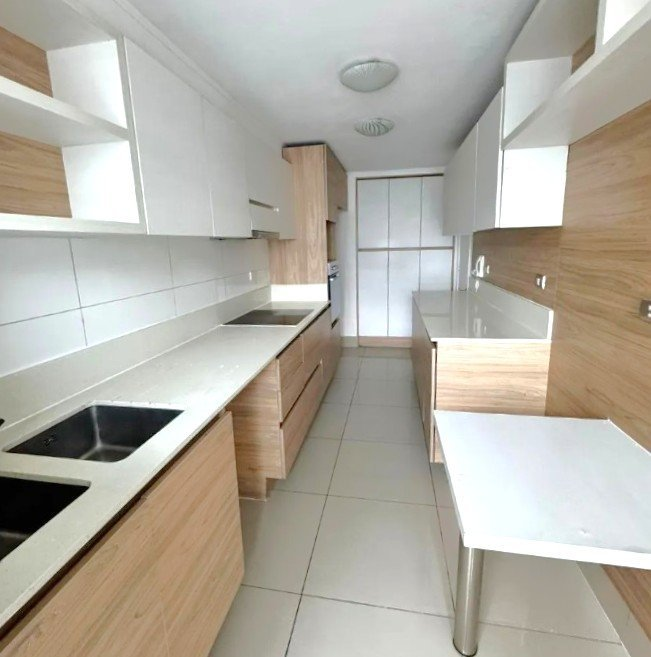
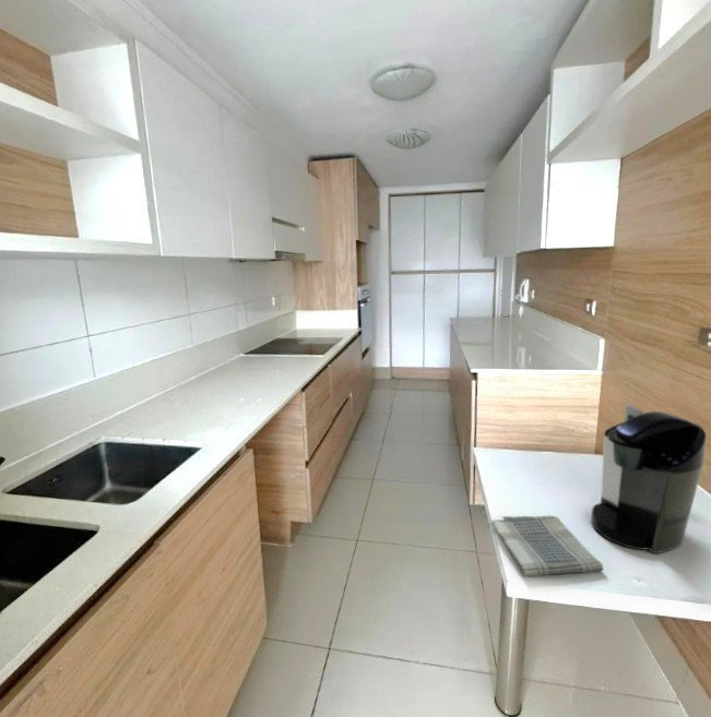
+ dish towel [490,514,604,577]
+ coffee maker [590,404,707,554]
